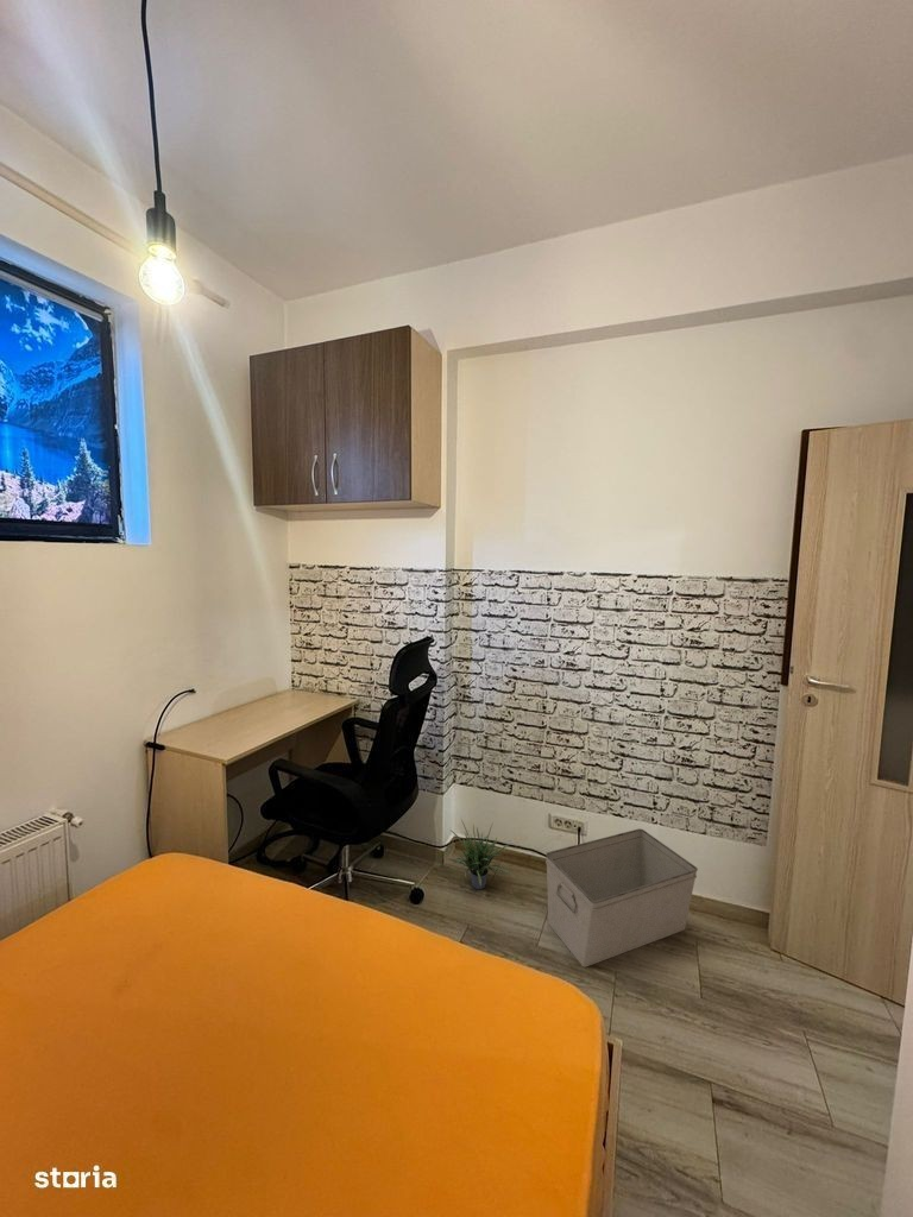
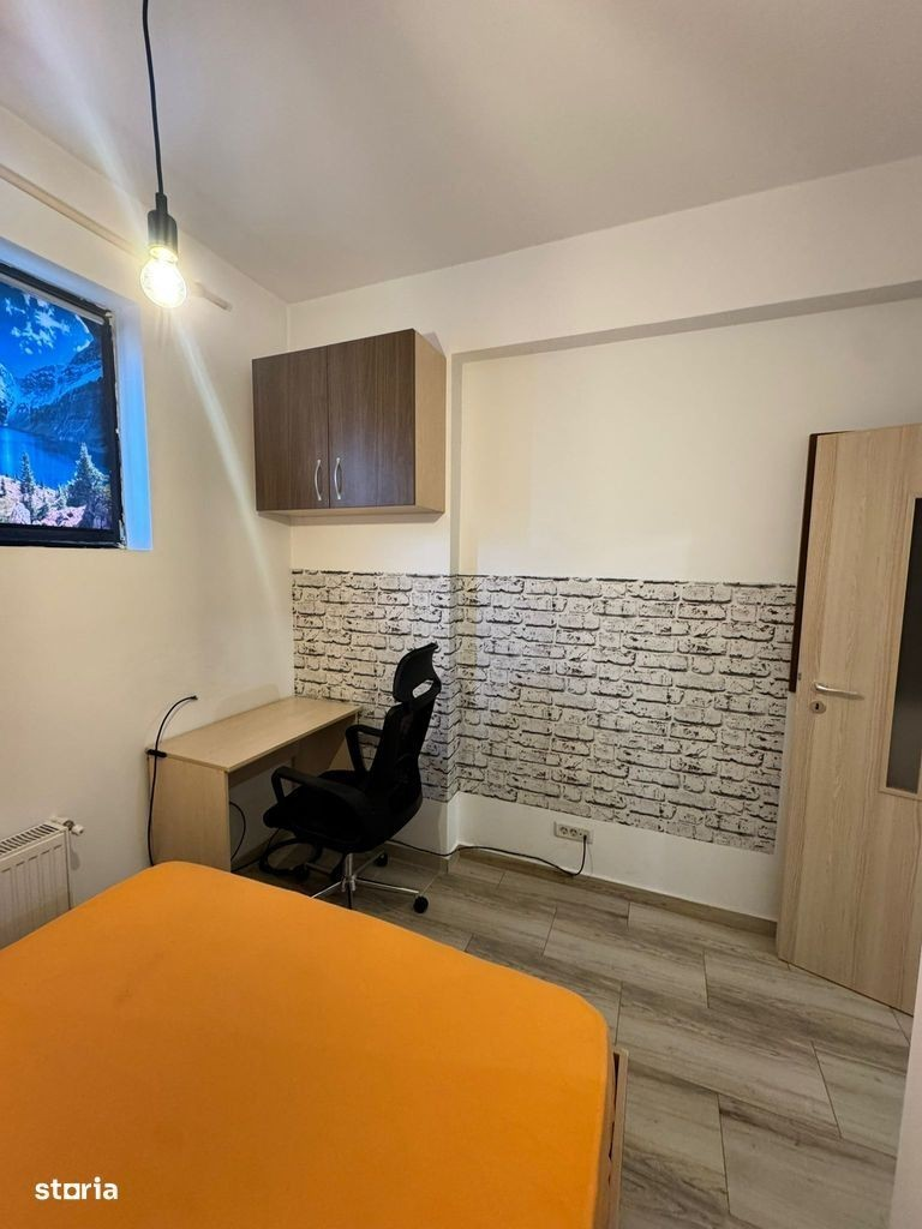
- potted plant [447,815,512,890]
- storage bin [544,827,699,969]
